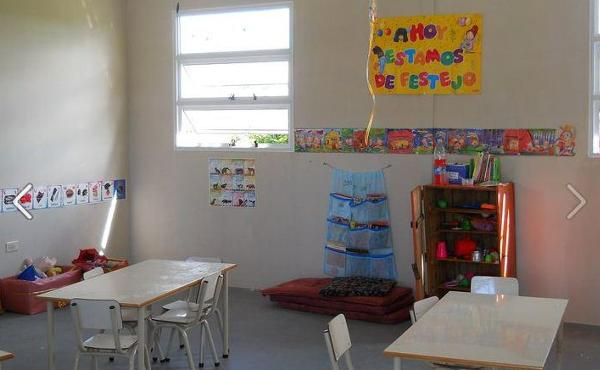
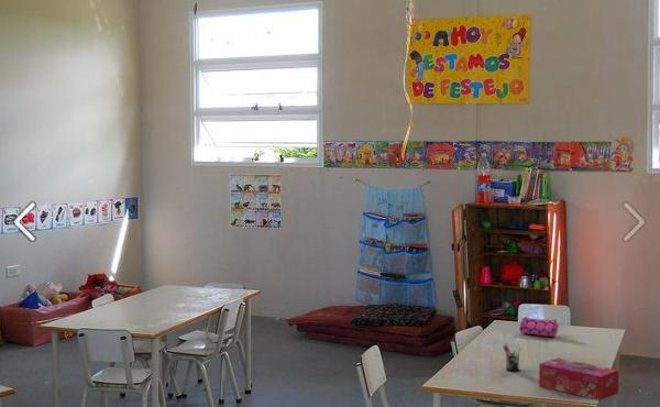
+ pen holder [503,342,524,372]
+ tissue box [538,358,619,402]
+ pencil case [518,316,560,338]
